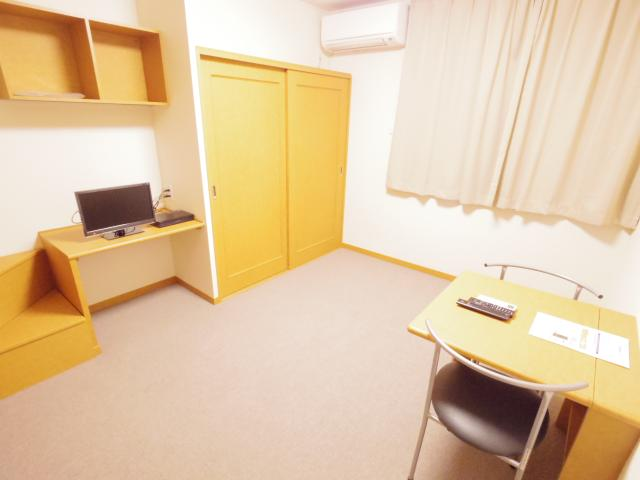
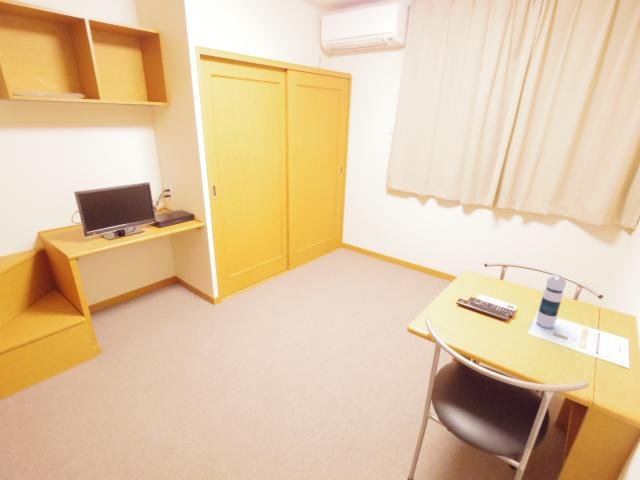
+ water bottle [536,270,567,329]
